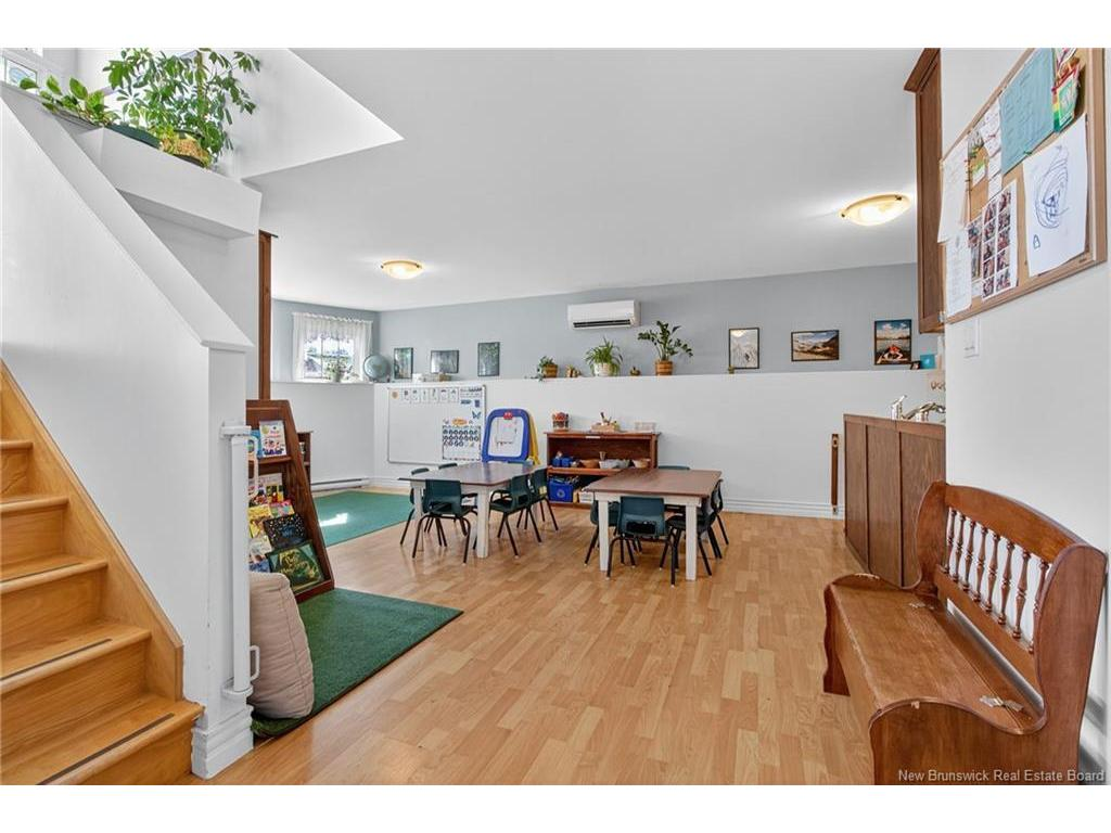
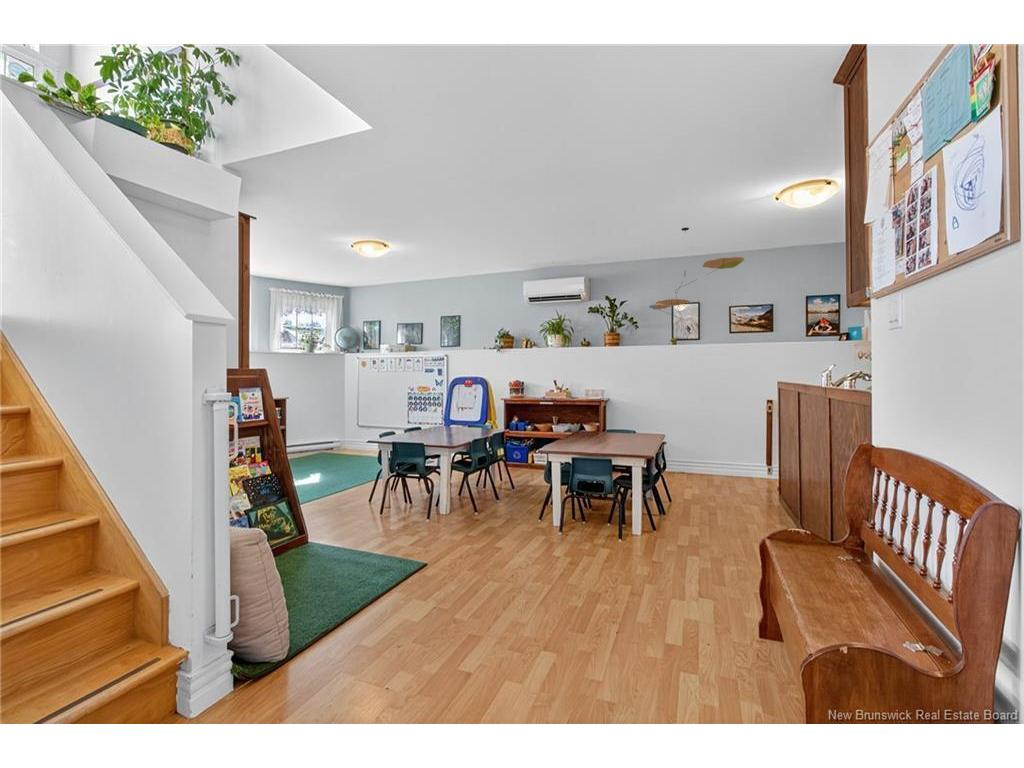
+ ceiling mobile [648,227,745,325]
